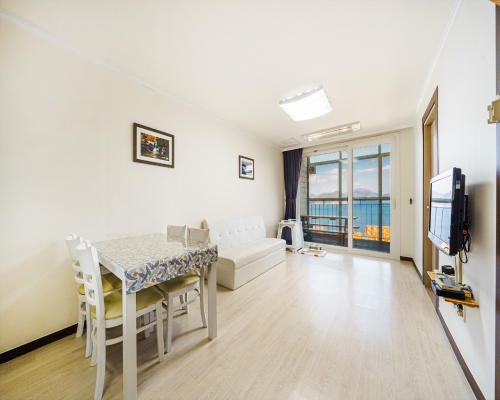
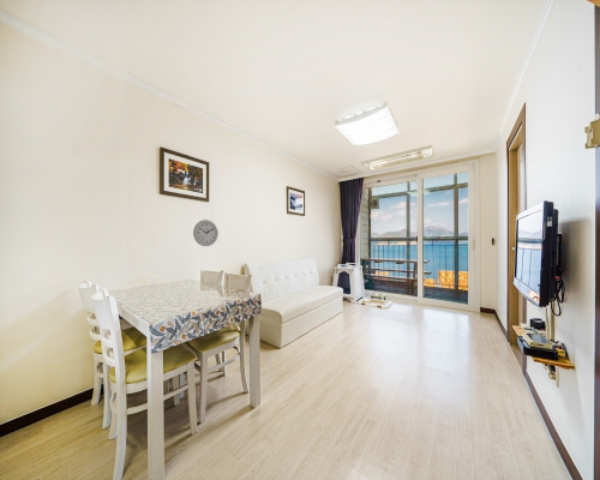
+ wall clock [192,218,220,247]
